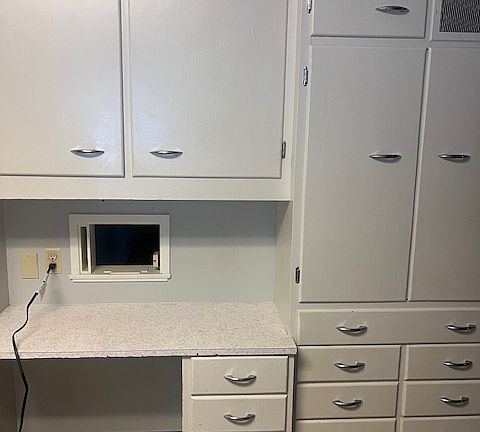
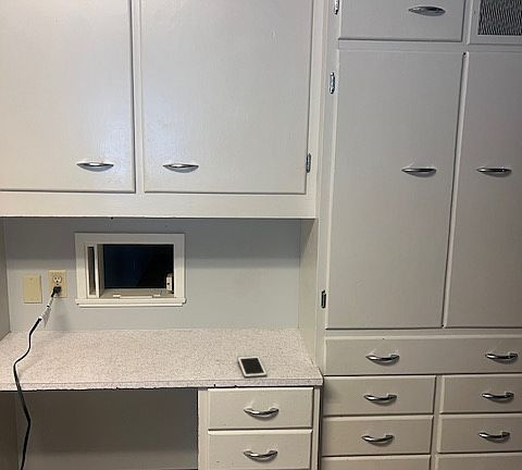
+ cell phone [236,355,268,380]
